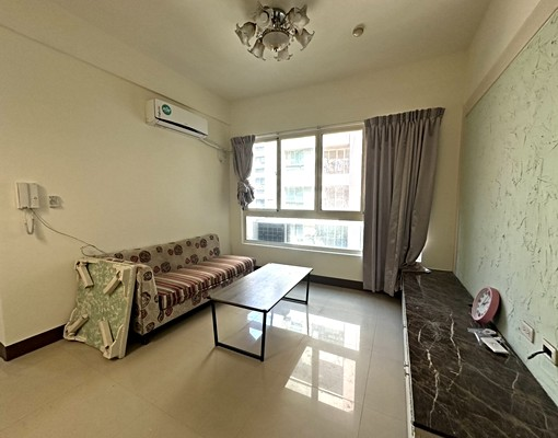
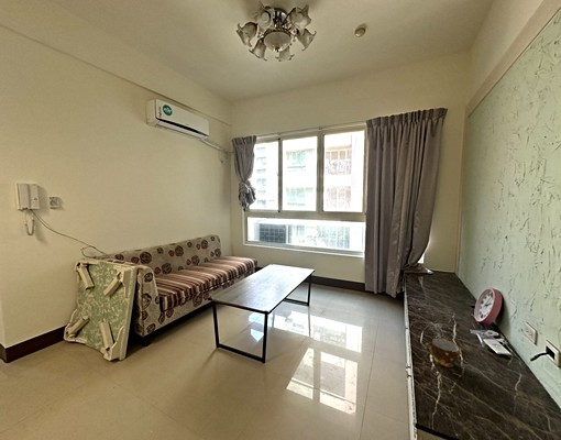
+ cup [425,337,461,369]
